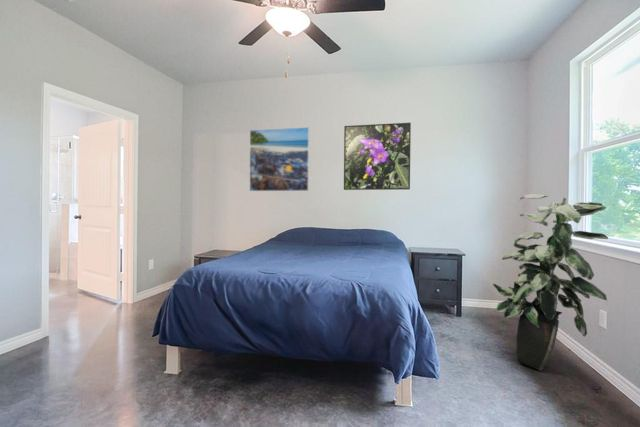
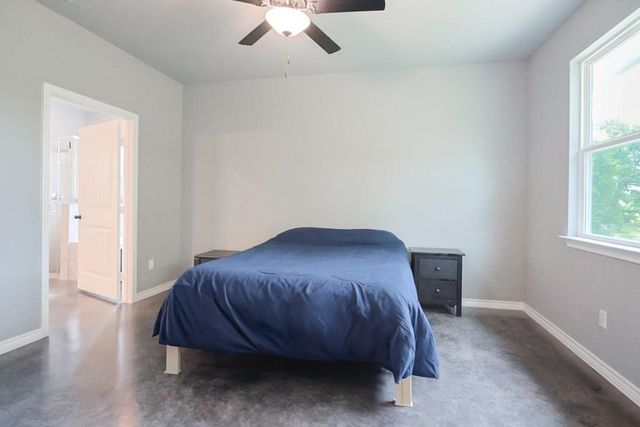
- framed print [249,126,310,192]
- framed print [343,122,412,191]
- indoor plant [492,193,609,372]
